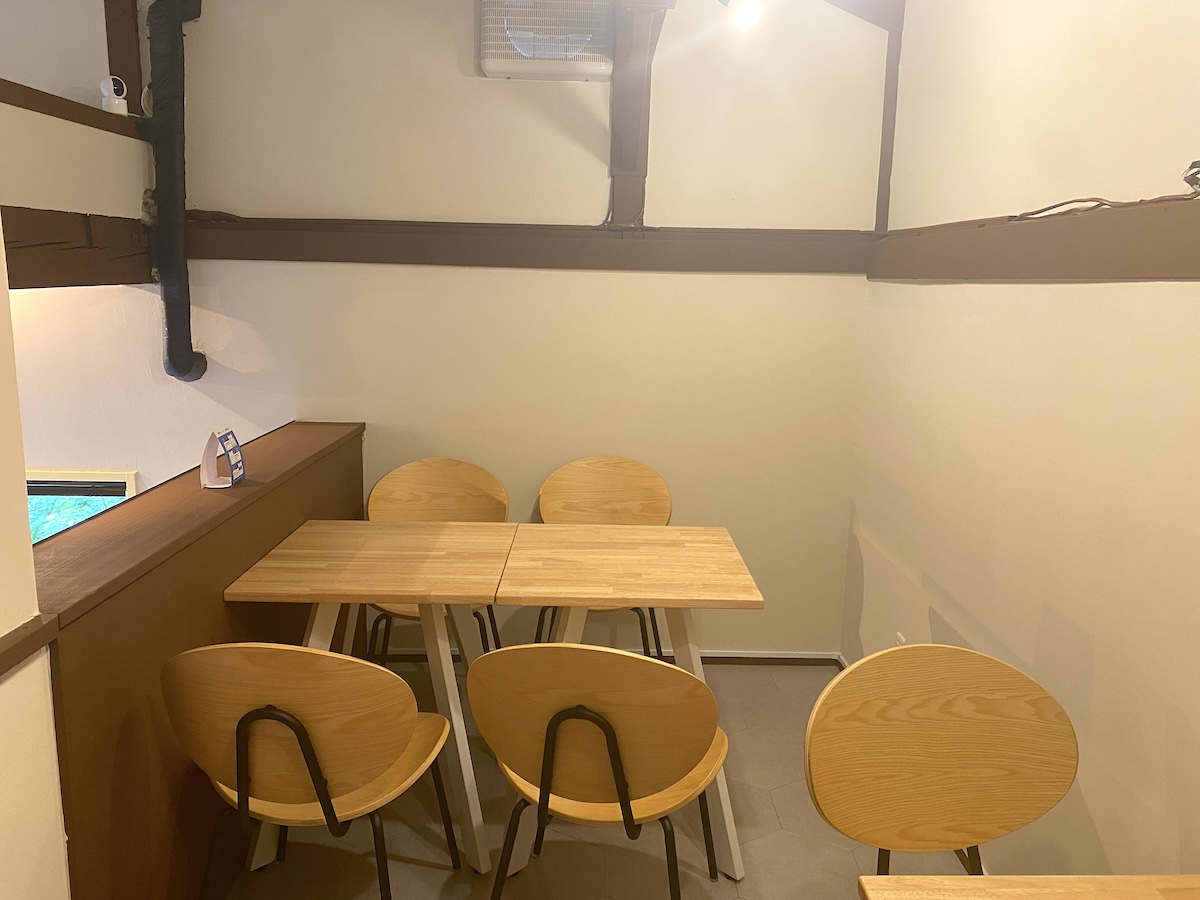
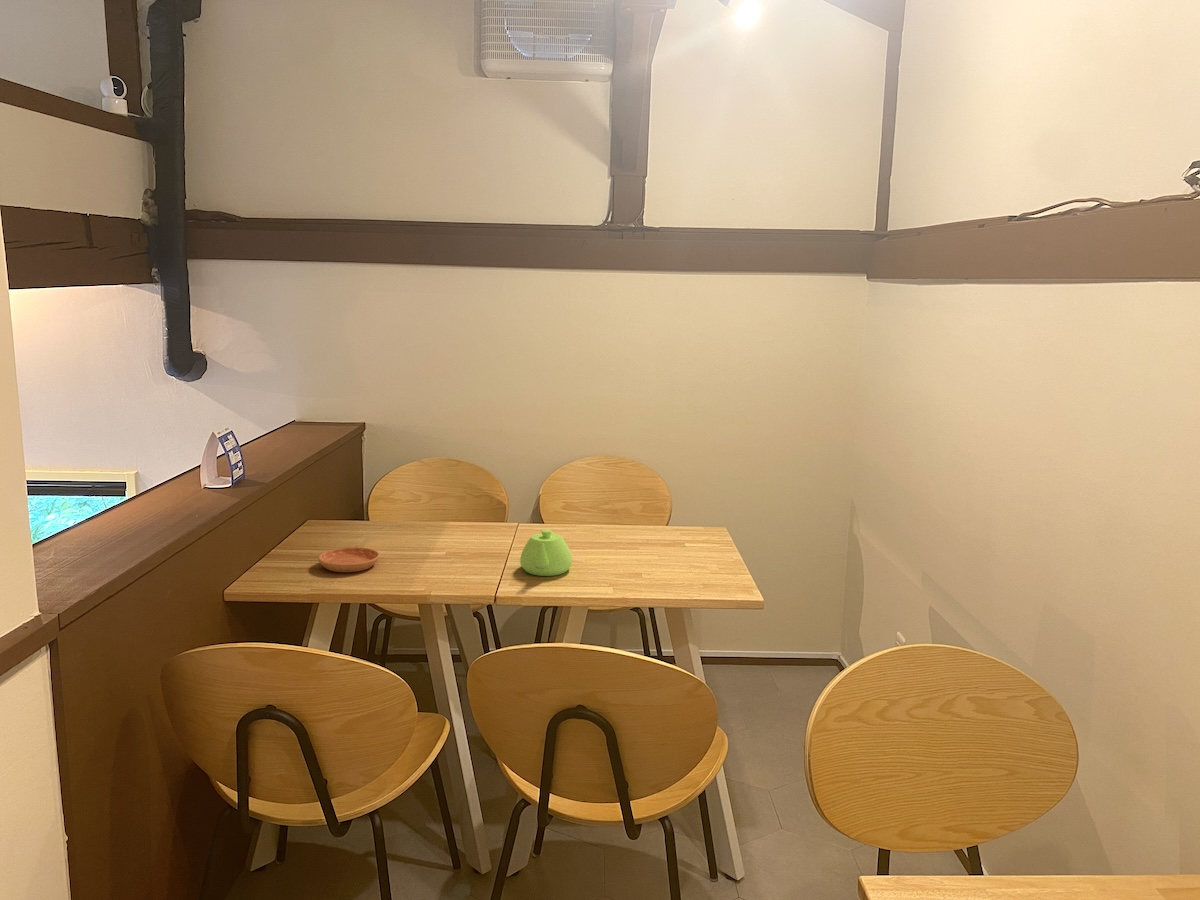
+ teapot [519,529,573,577]
+ saucer [317,546,380,573]
